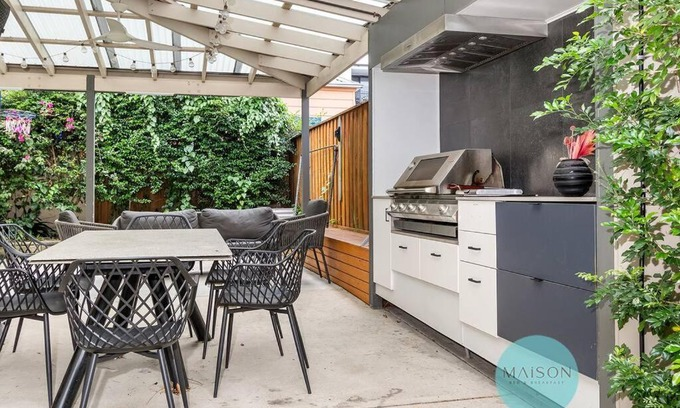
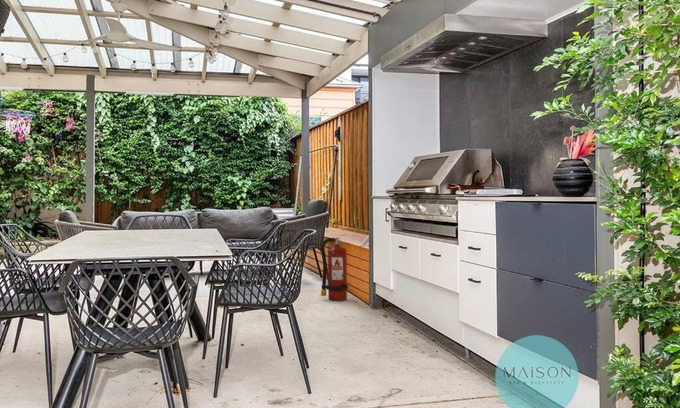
+ fire extinguisher [320,233,349,302]
